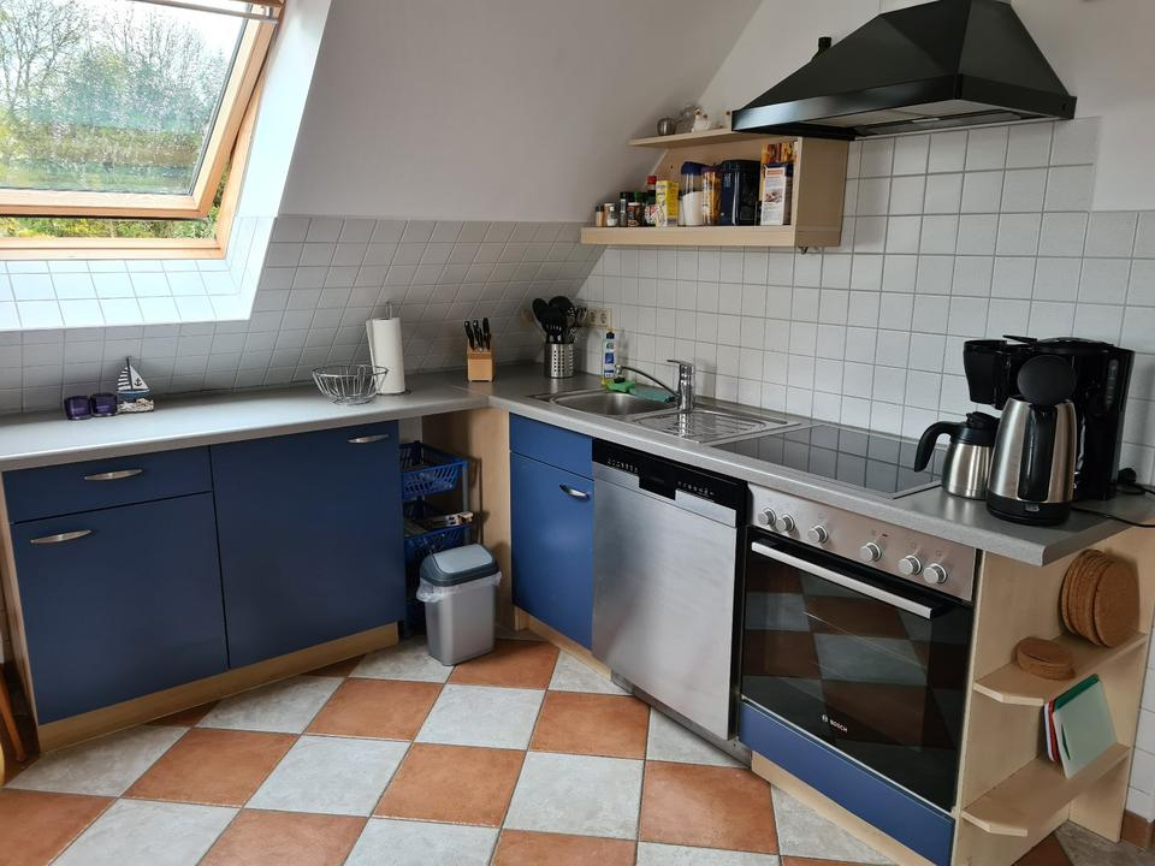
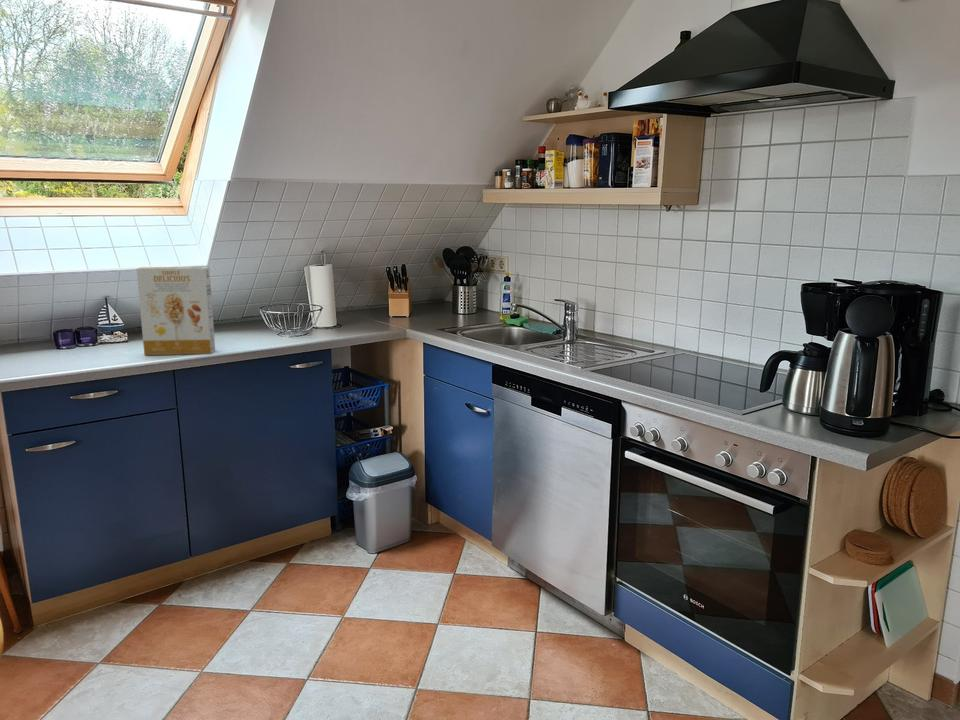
+ cereal box [136,266,216,356]
